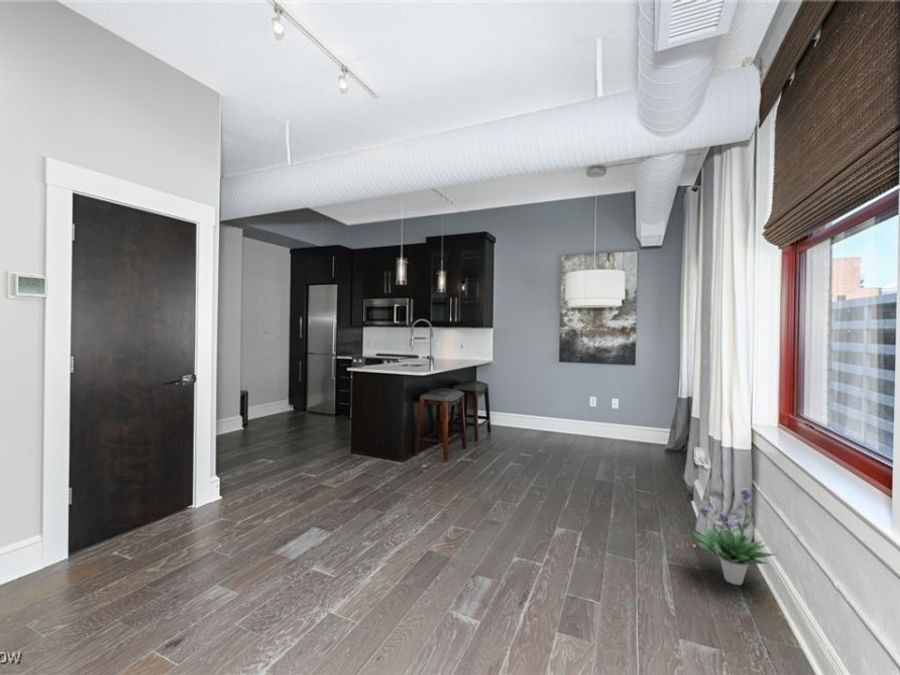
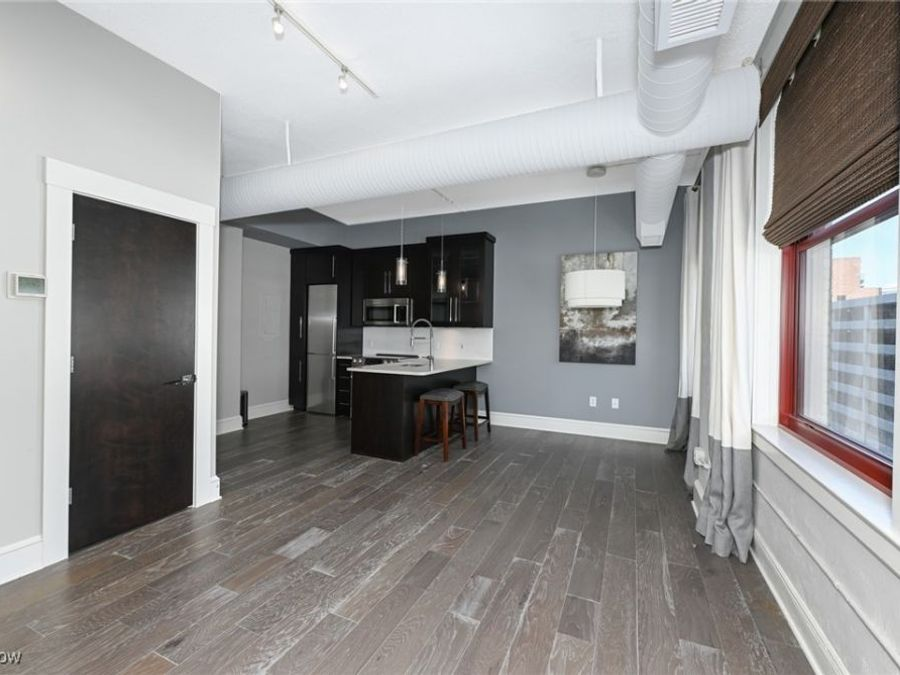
- potted plant [692,486,777,586]
